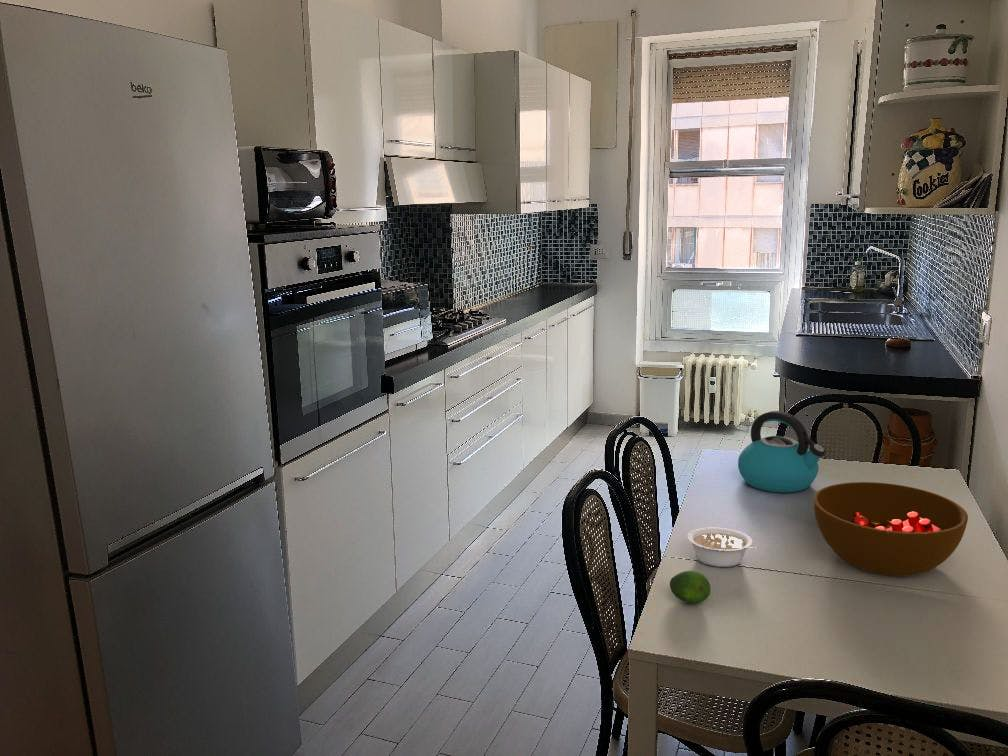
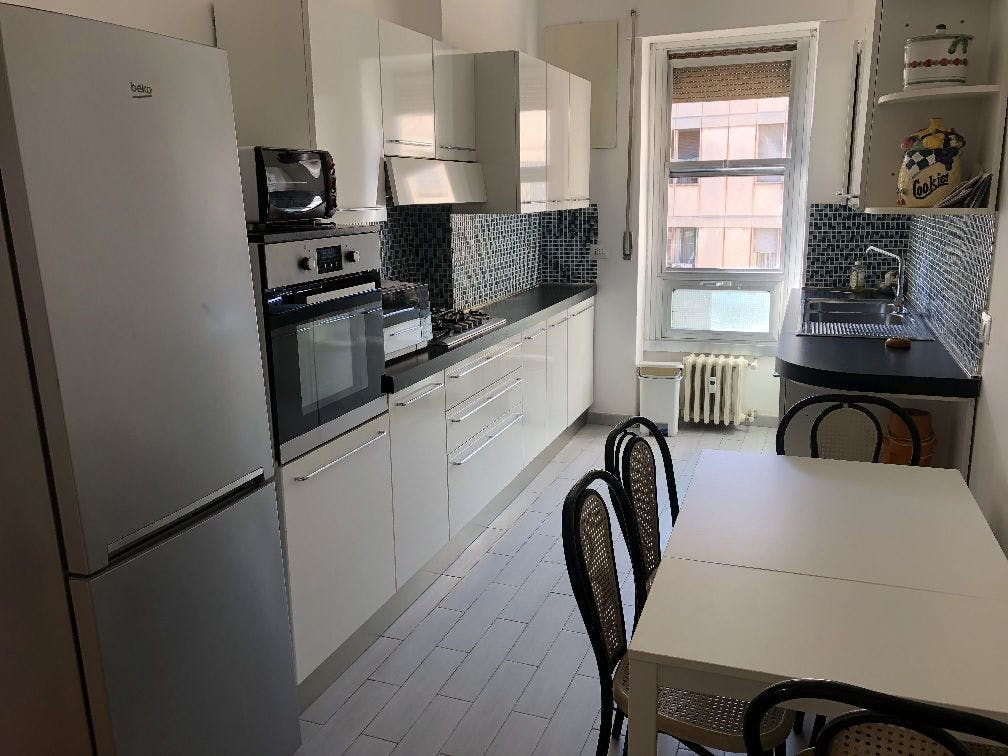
- fruit [669,570,712,605]
- legume [686,527,759,568]
- kettle [737,410,826,494]
- bowl [812,481,969,577]
